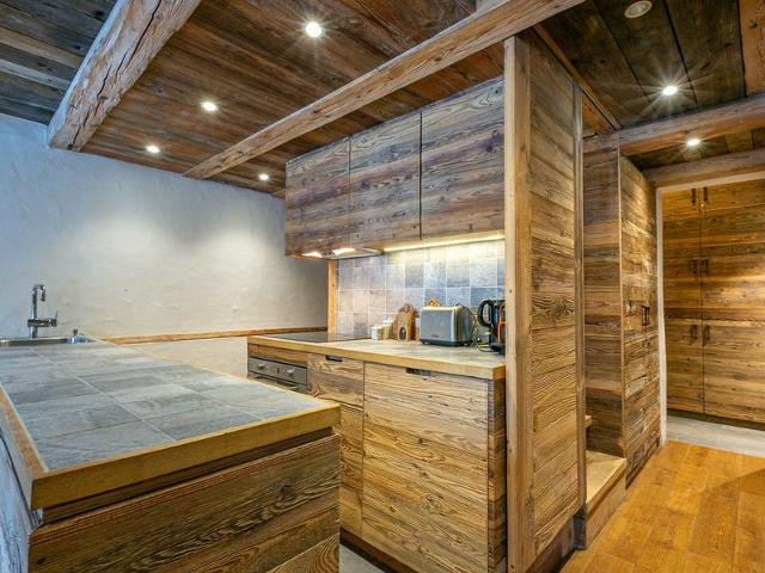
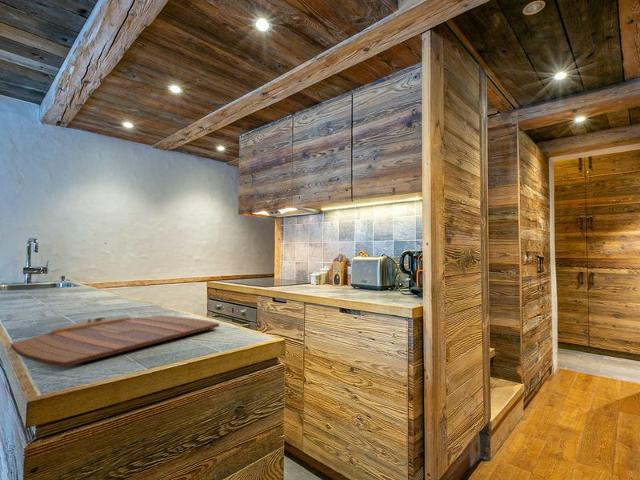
+ cutting board [10,314,220,368]
